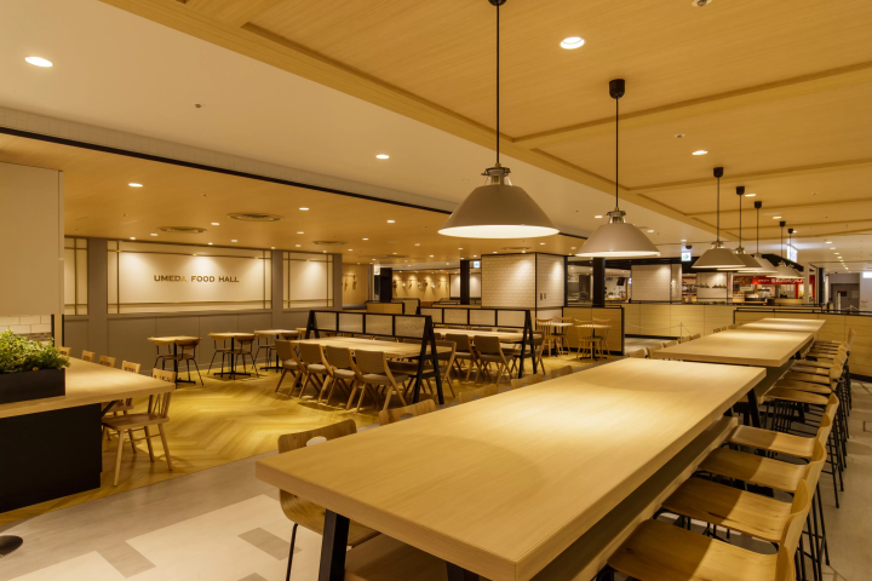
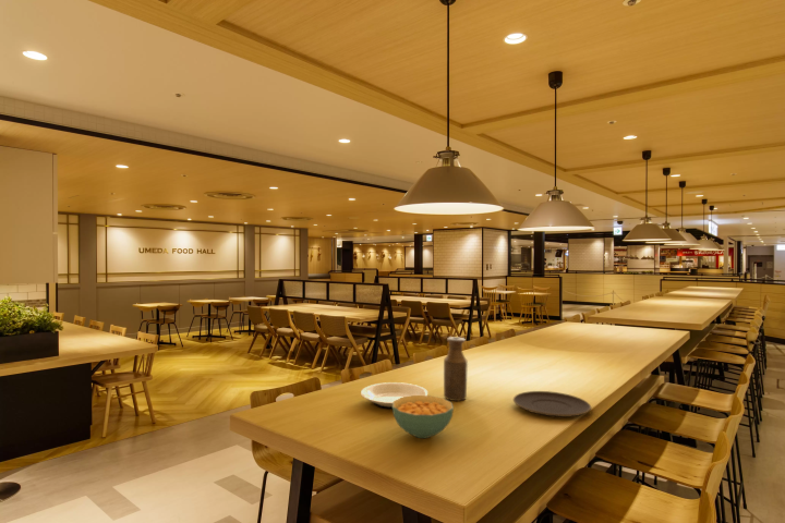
+ bottle [443,336,469,402]
+ cereal bowl [391,394,455,439]
+ plate [512,390,592,418]
+ plate [360,381,428,410]
